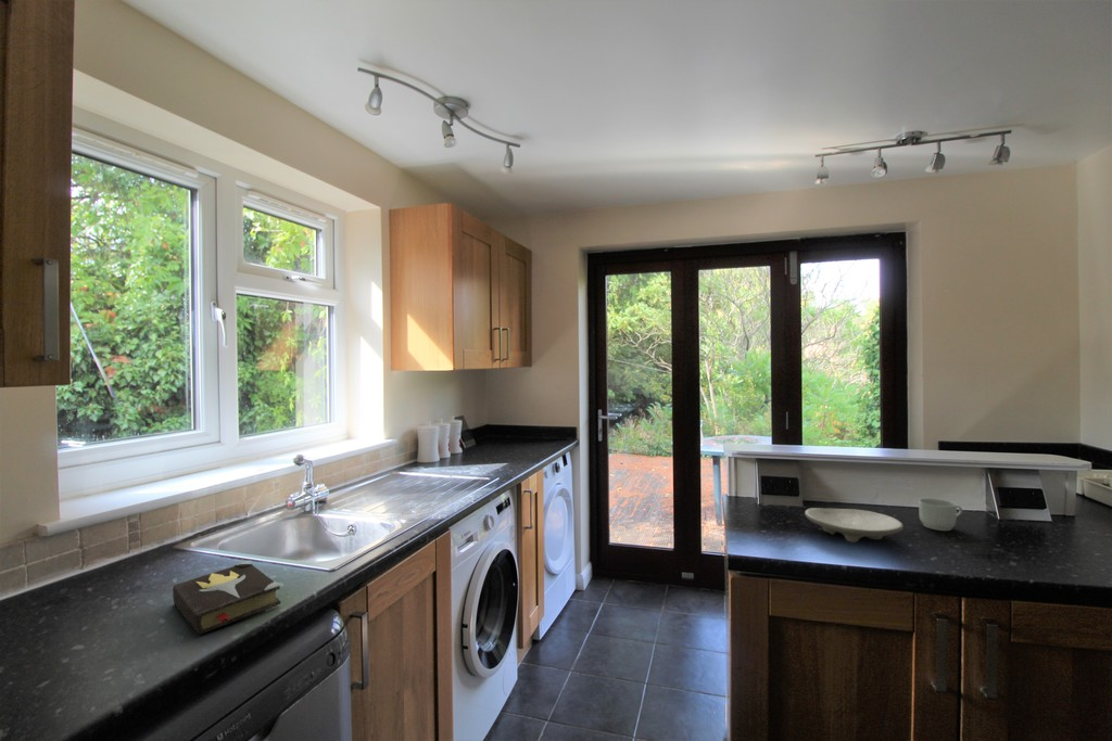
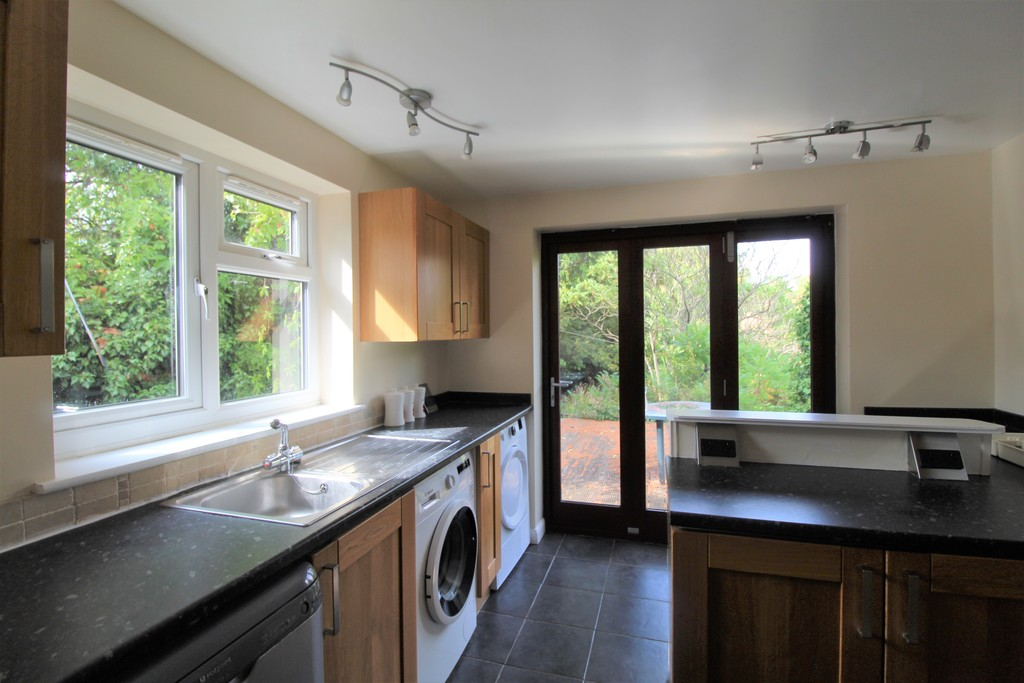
- hardback book [172,560,282,636]
- bowl [804,507,905,544]
- mug [918,498,963,532]
